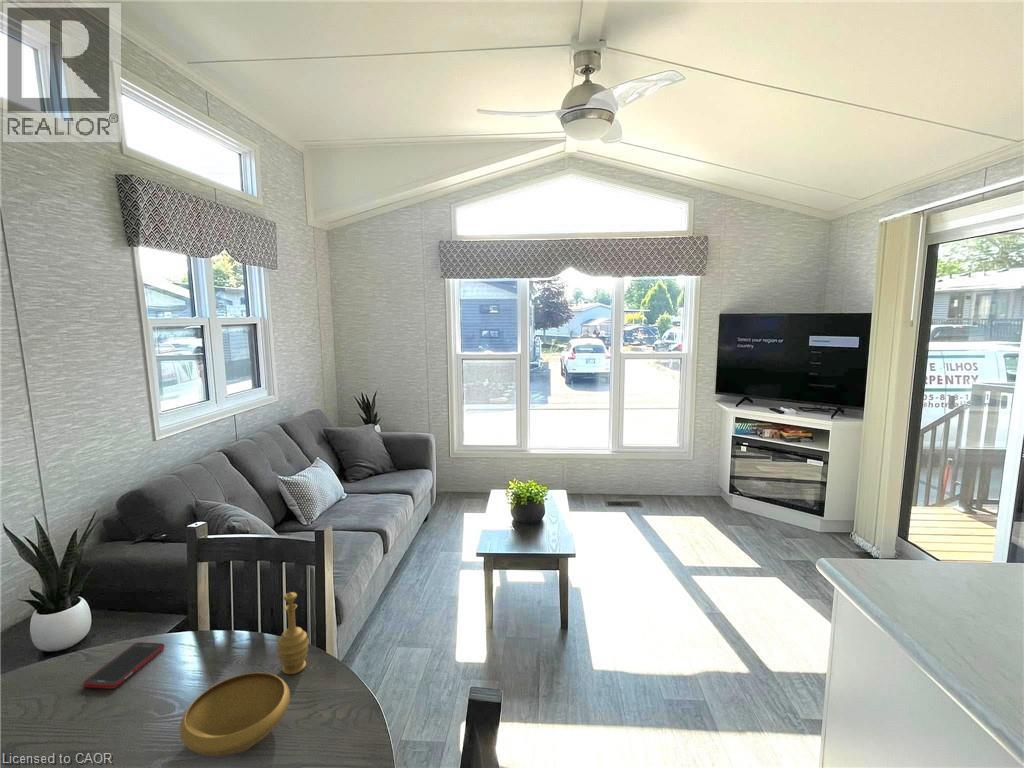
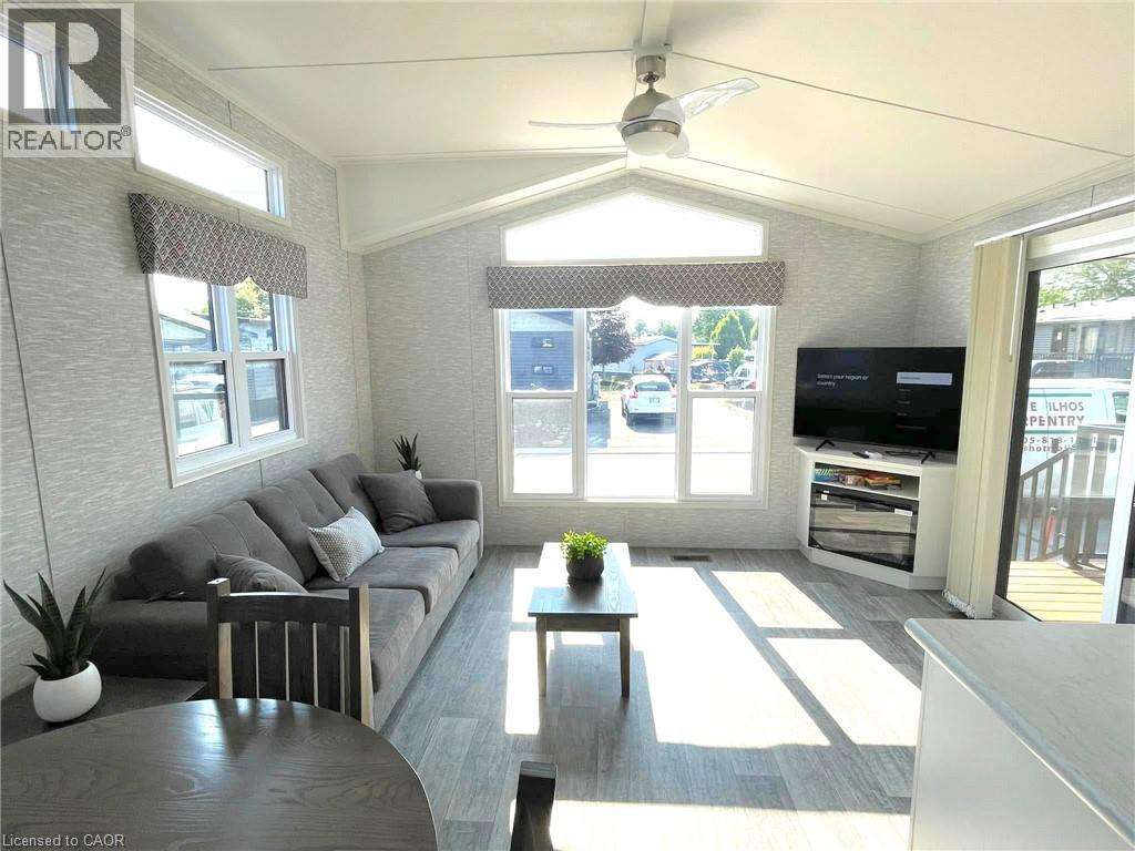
- cell phone [82,641,166,690]
- decorative bowl [178,591,310,757]
